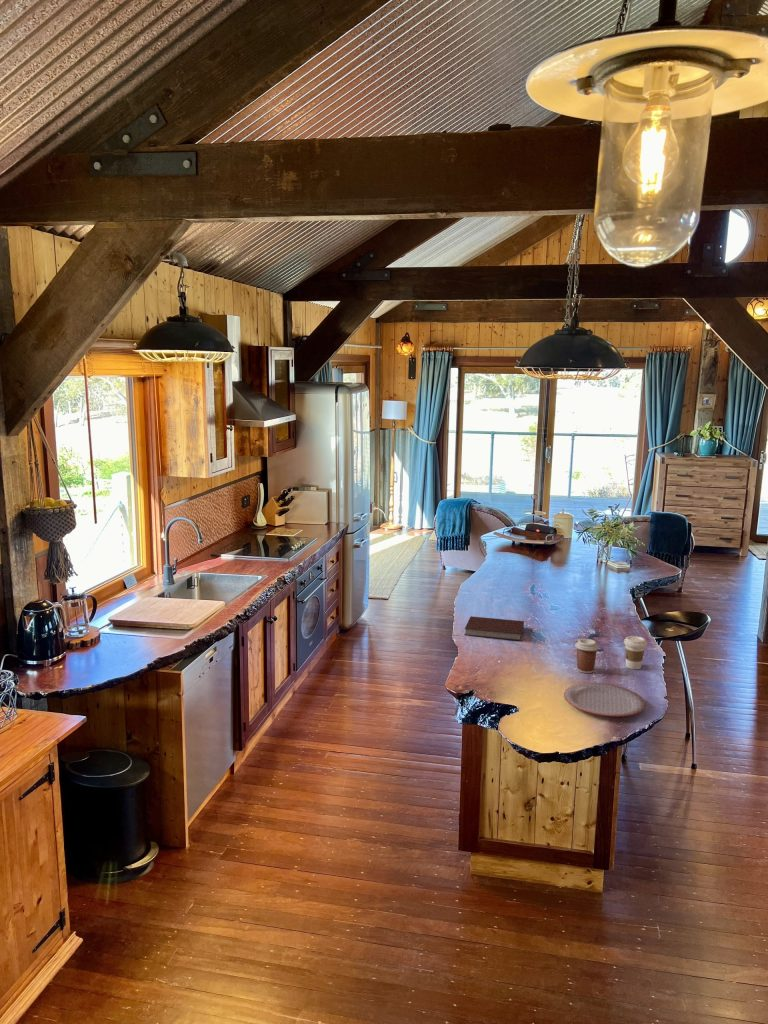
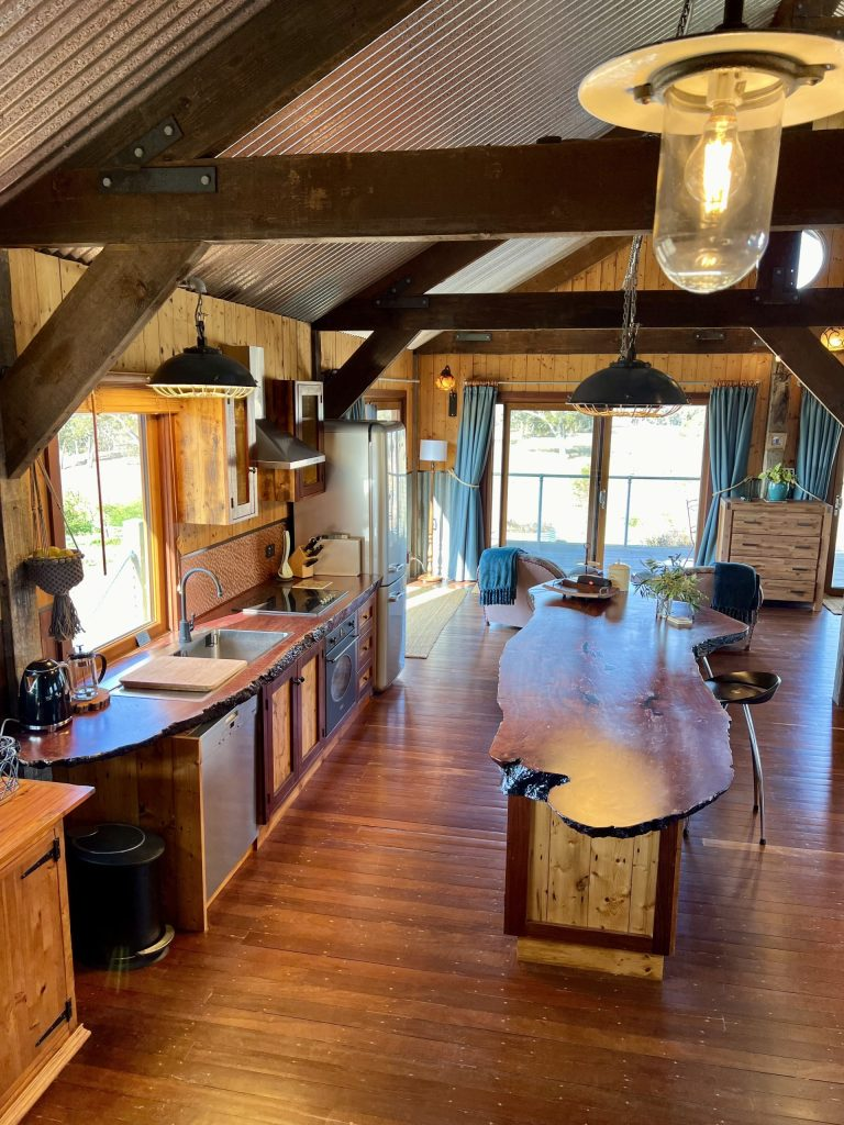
- notebook [464,615,525,642]
- coffee cup [574,638,600,674]
- plate [563,682,646,718]
- coffee cup [623,635,648,670]
